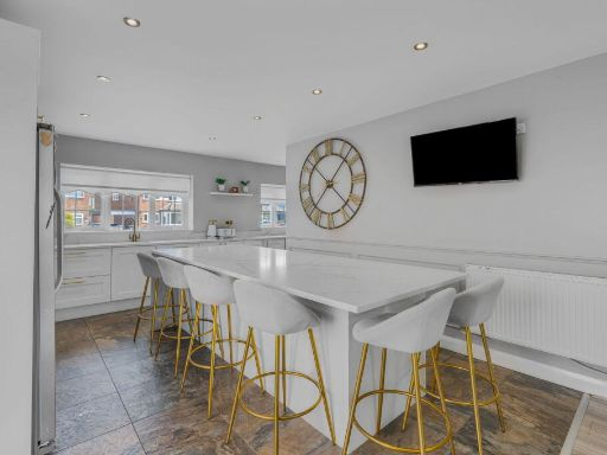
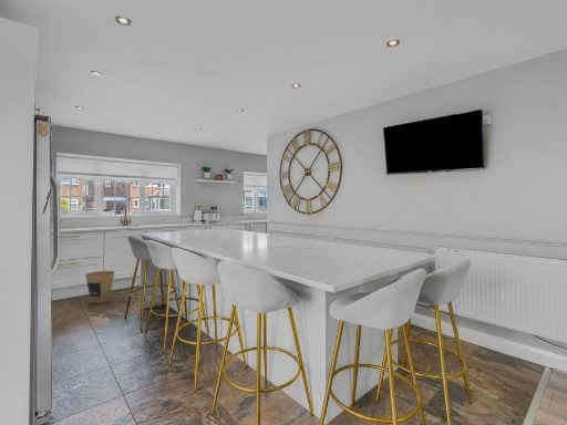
+ trash can [84,270,115,304]
